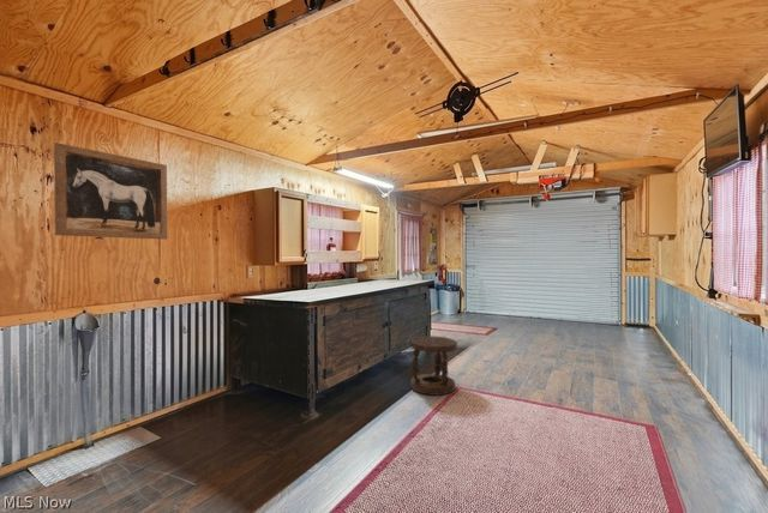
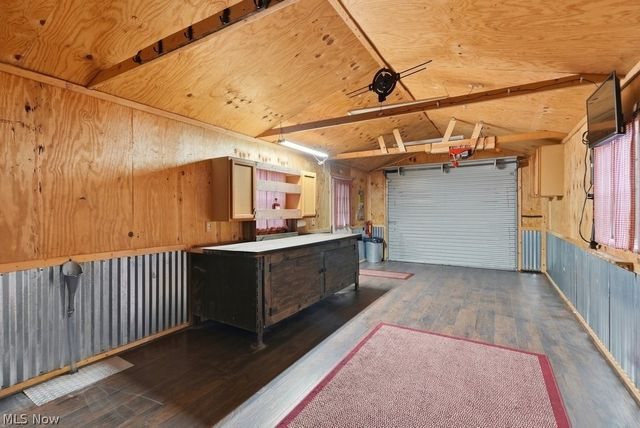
- wall art [53,141,168,241]
- stool [409,334,458,397]
